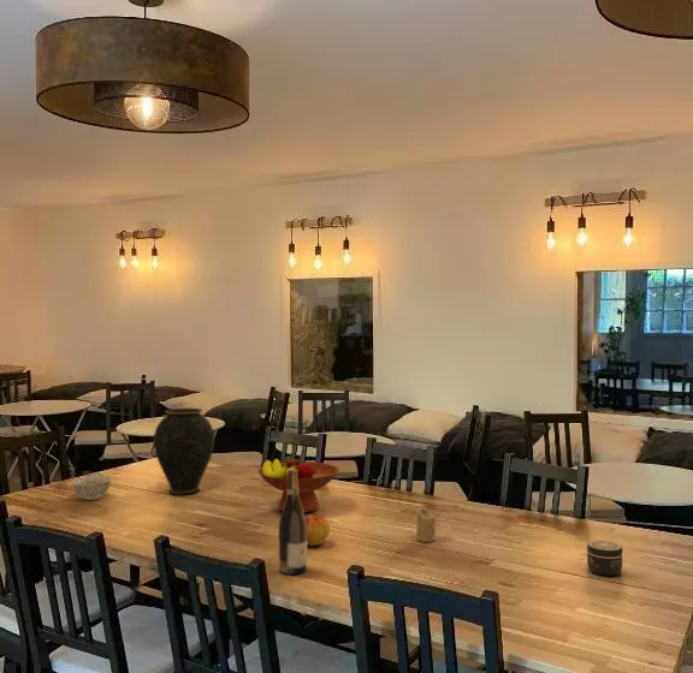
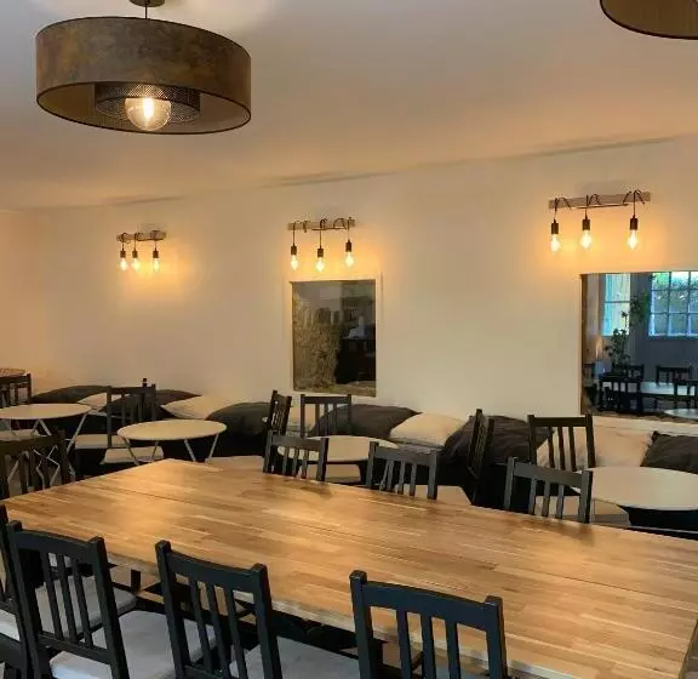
- vase [153,407,215,496]
- apple [306,514,331,547]
- jar [586,540,624,577]
- fruit bowl [256,455,340,514]
- bowl [70,475,113,501]
- wine bottle [278,470,308,576]
- candle [415,507,437,543]
